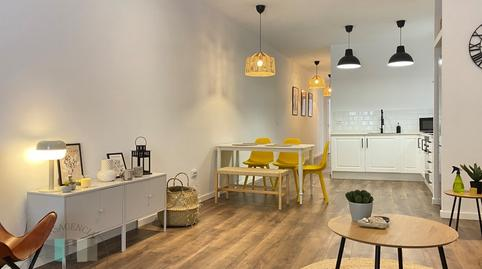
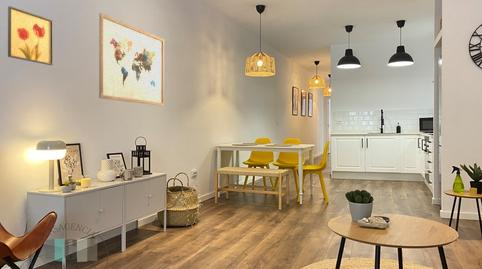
+ wall art [98,12,165,107]
+ wall art [7,5,54,66]
